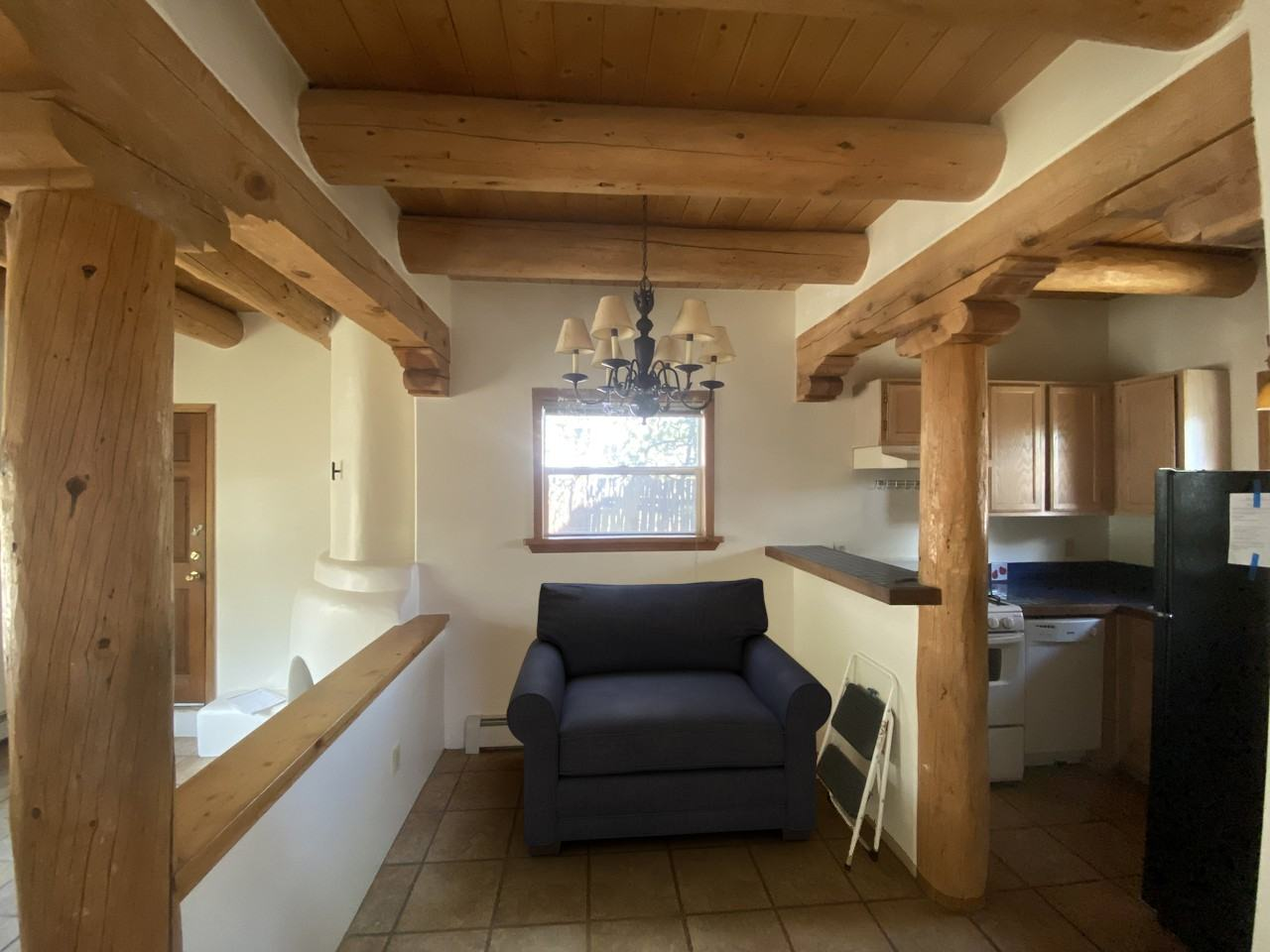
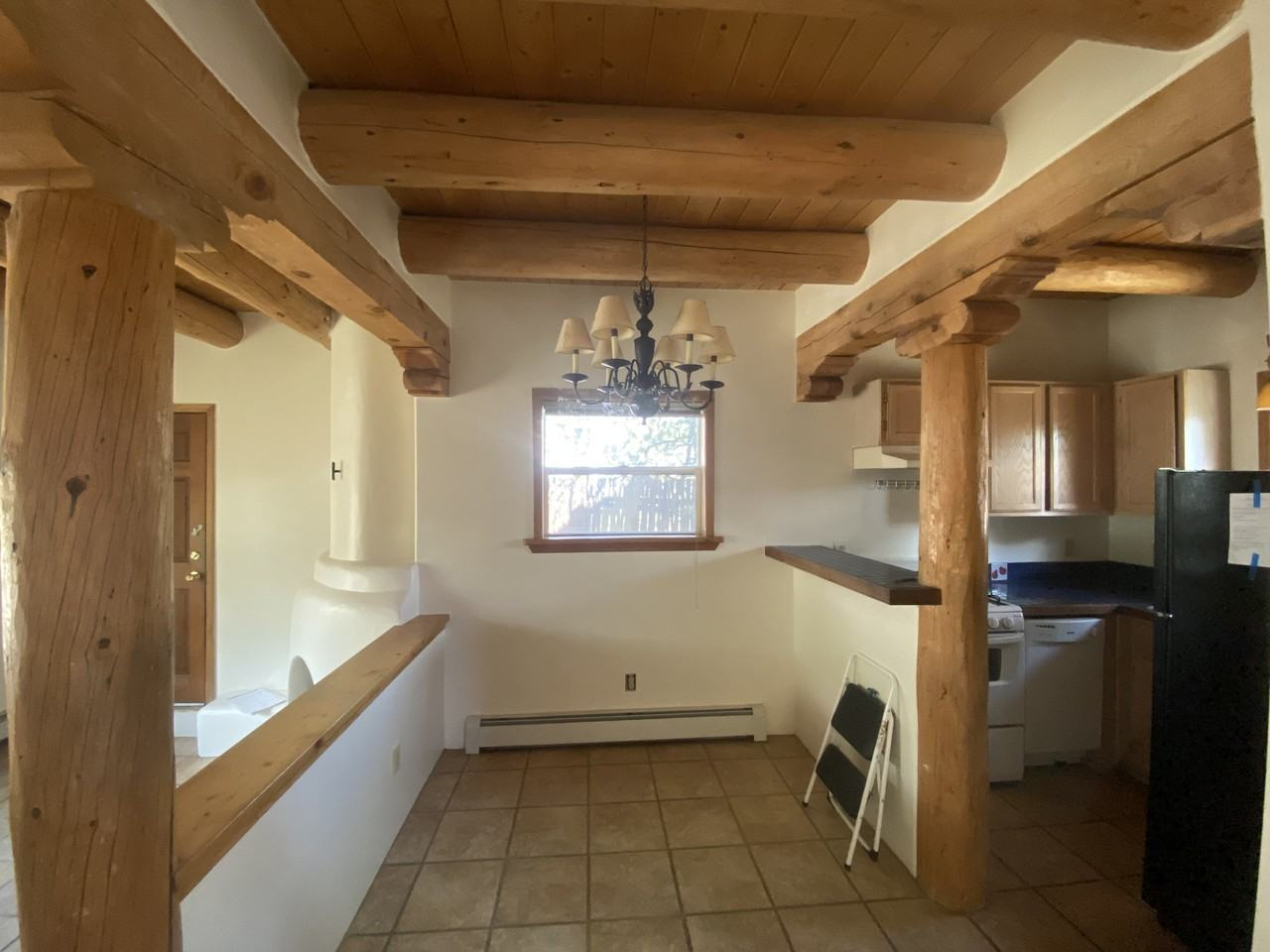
- sofa [505,577,833,857]
